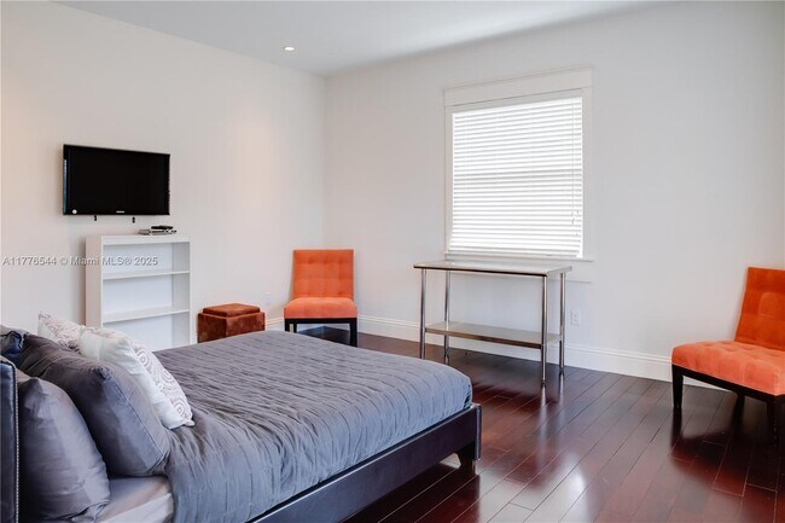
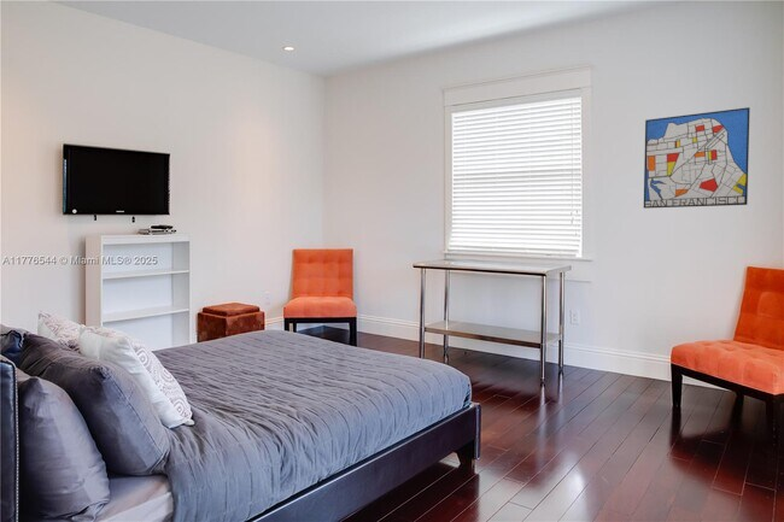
+ wall art [643,106,751,210]
